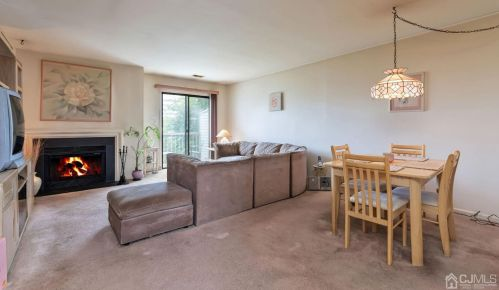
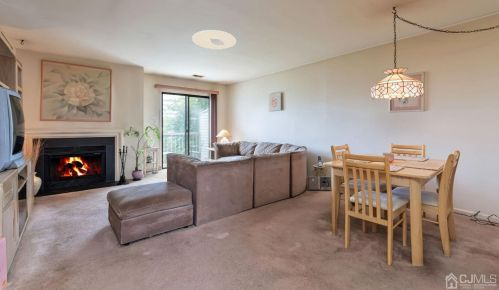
+ ceiling light [191,29,237,50]
